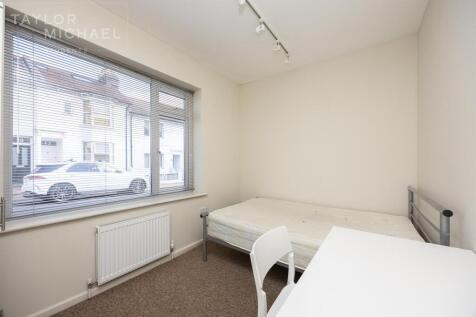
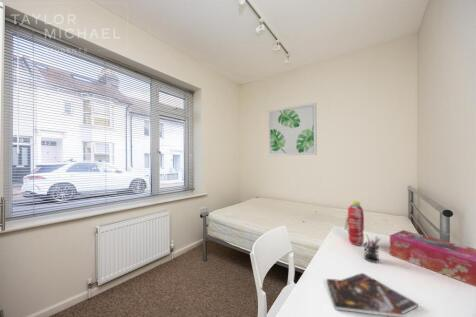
+ pen holder [363,233,381,264]
+ water bottle [343,200,365,246]
+ booklet [326,272,419,317]
+ tissue box [389,229,476,287]
+ wall art [267,102,318,157]
